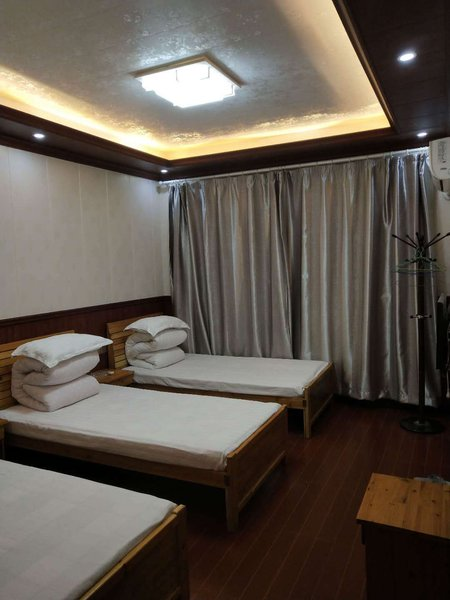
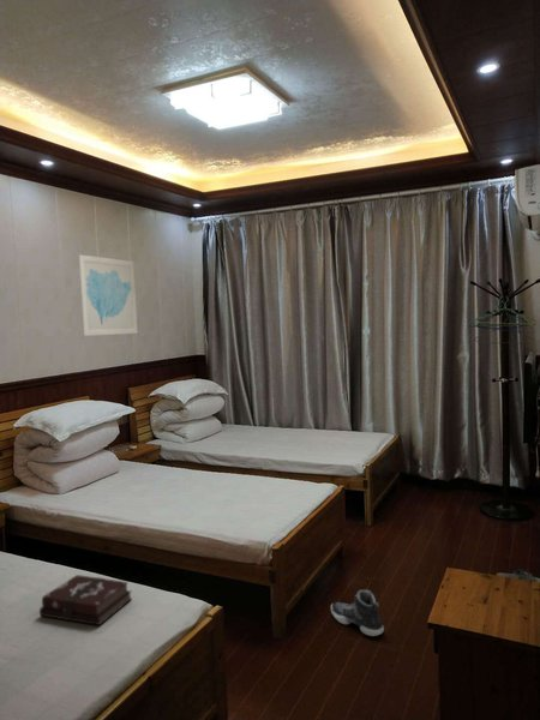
+ sneaker [330,588,385,637]
+ hardback book [38,574,133,626]
+ wall art [77,253,139,337]
